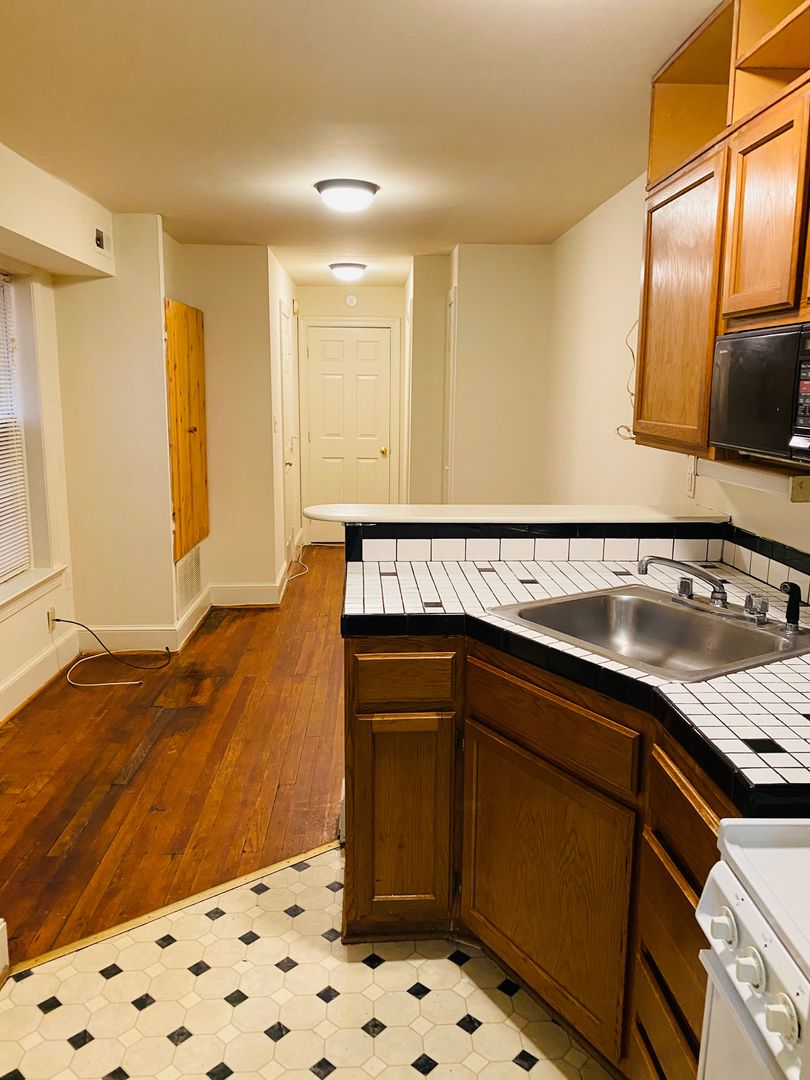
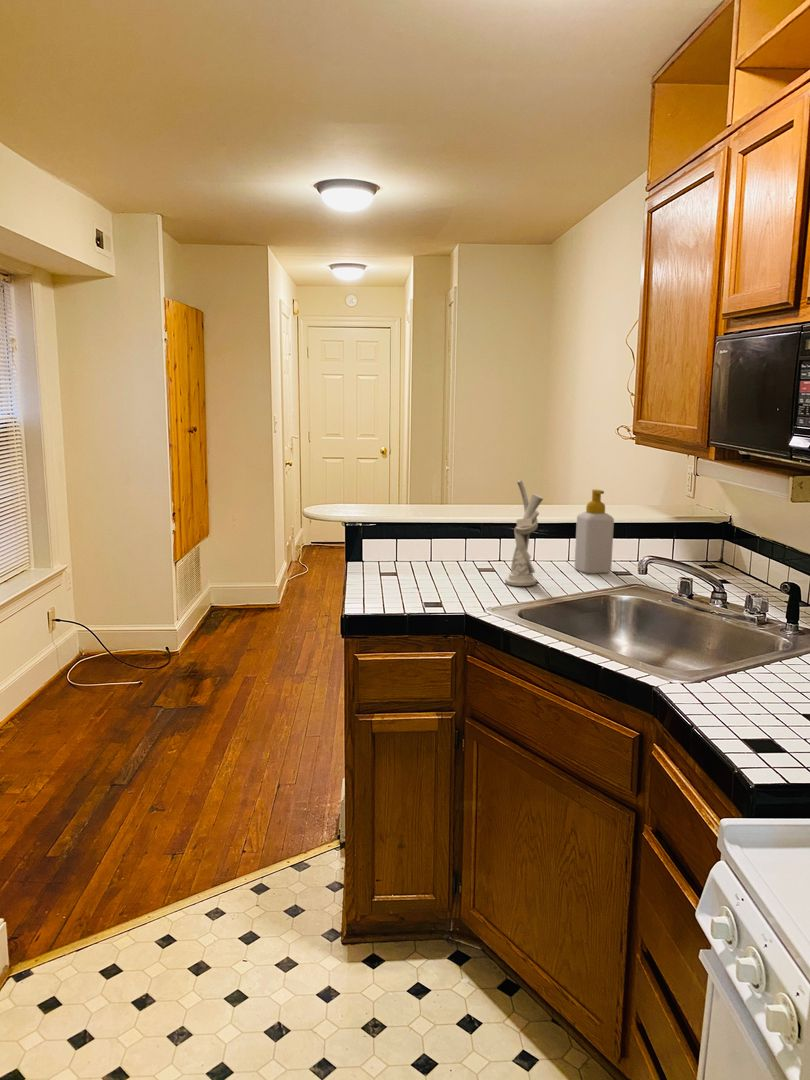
+ utensil holder [504,478,544,587]
+ soap bottle [574,489,615,574]
